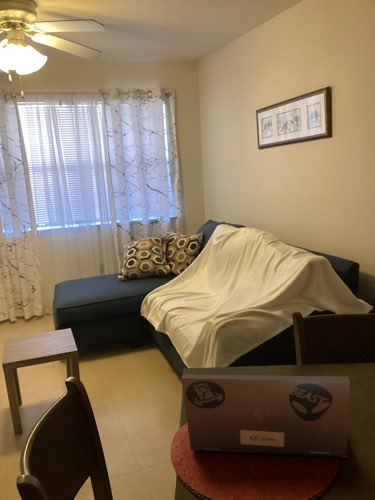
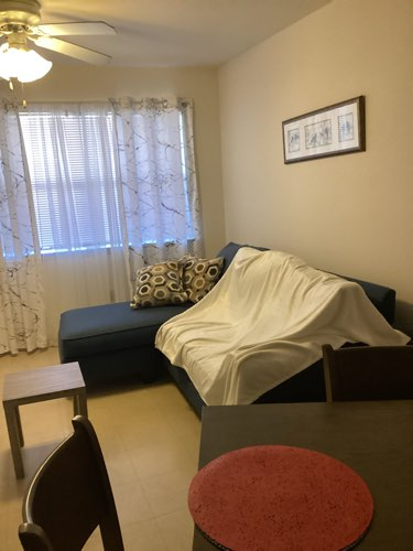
- laptop [181,373,351,458]
